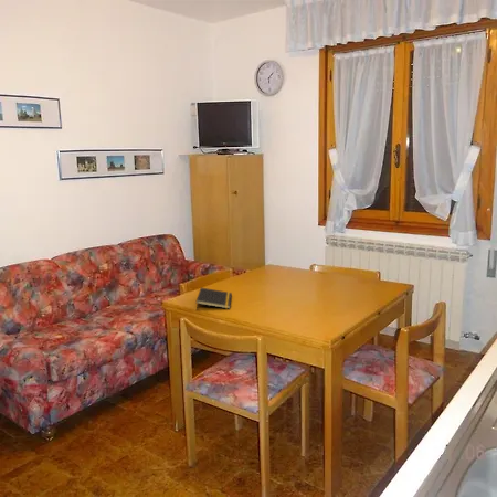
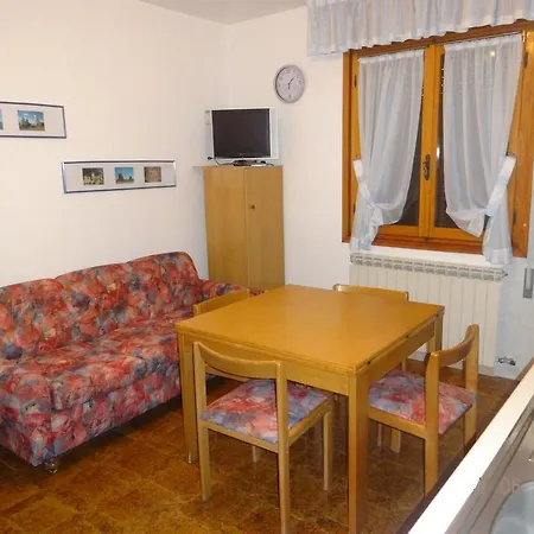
- notepad [194,287,233,311]
